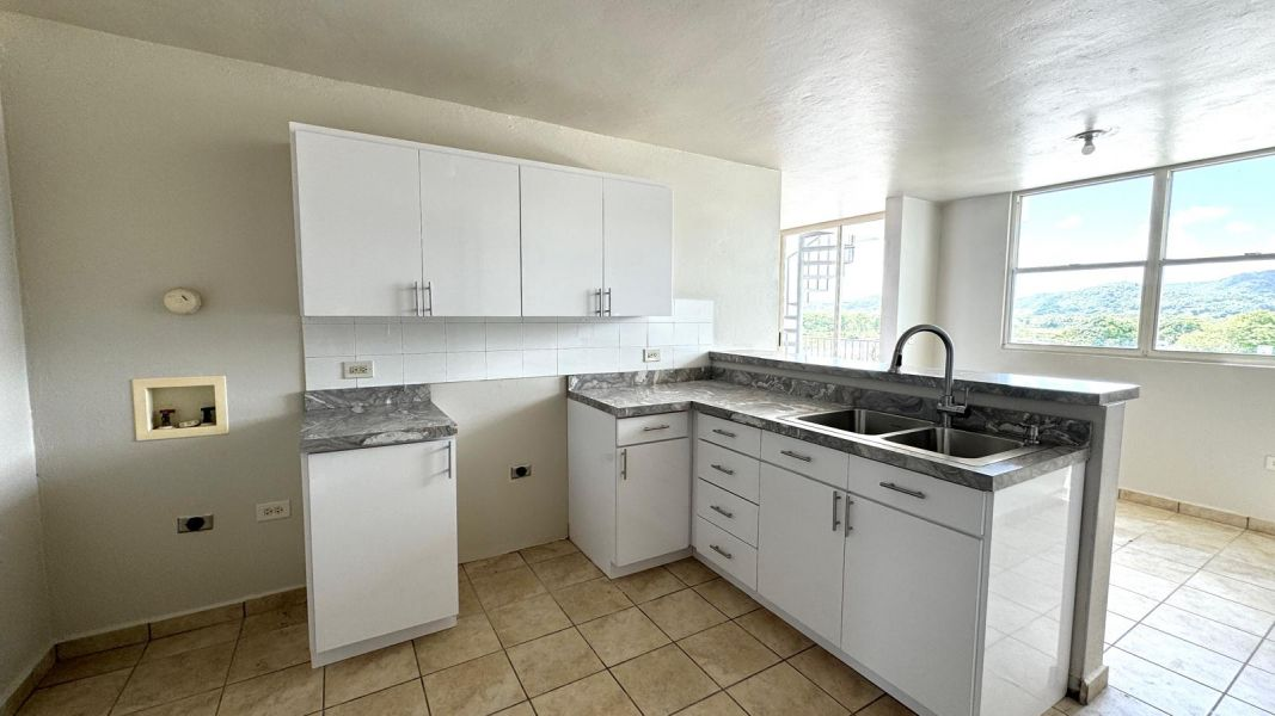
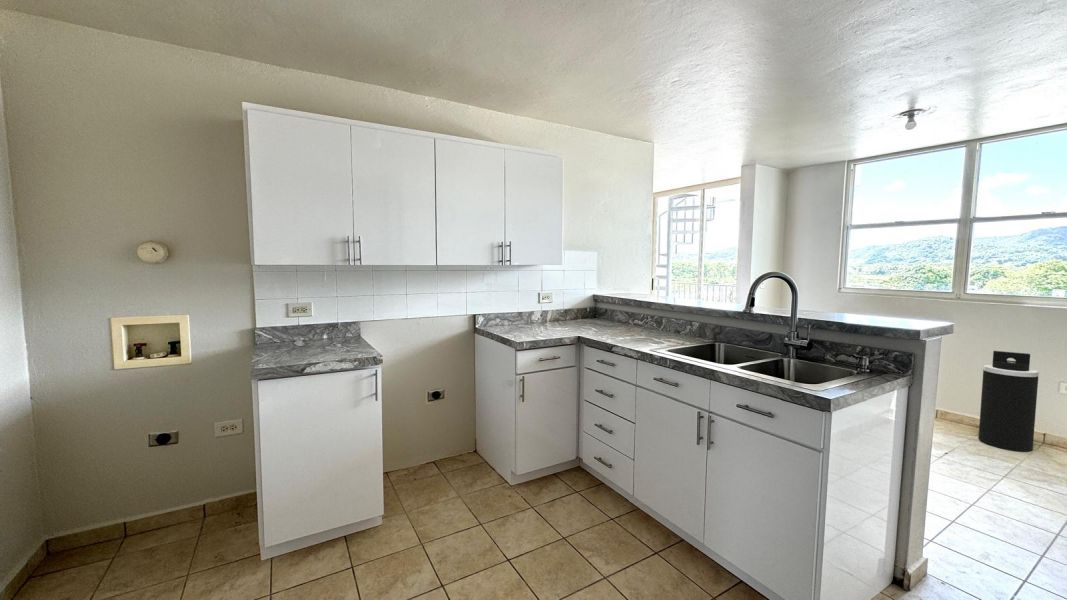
+ trash can [977,350,1040,453]
